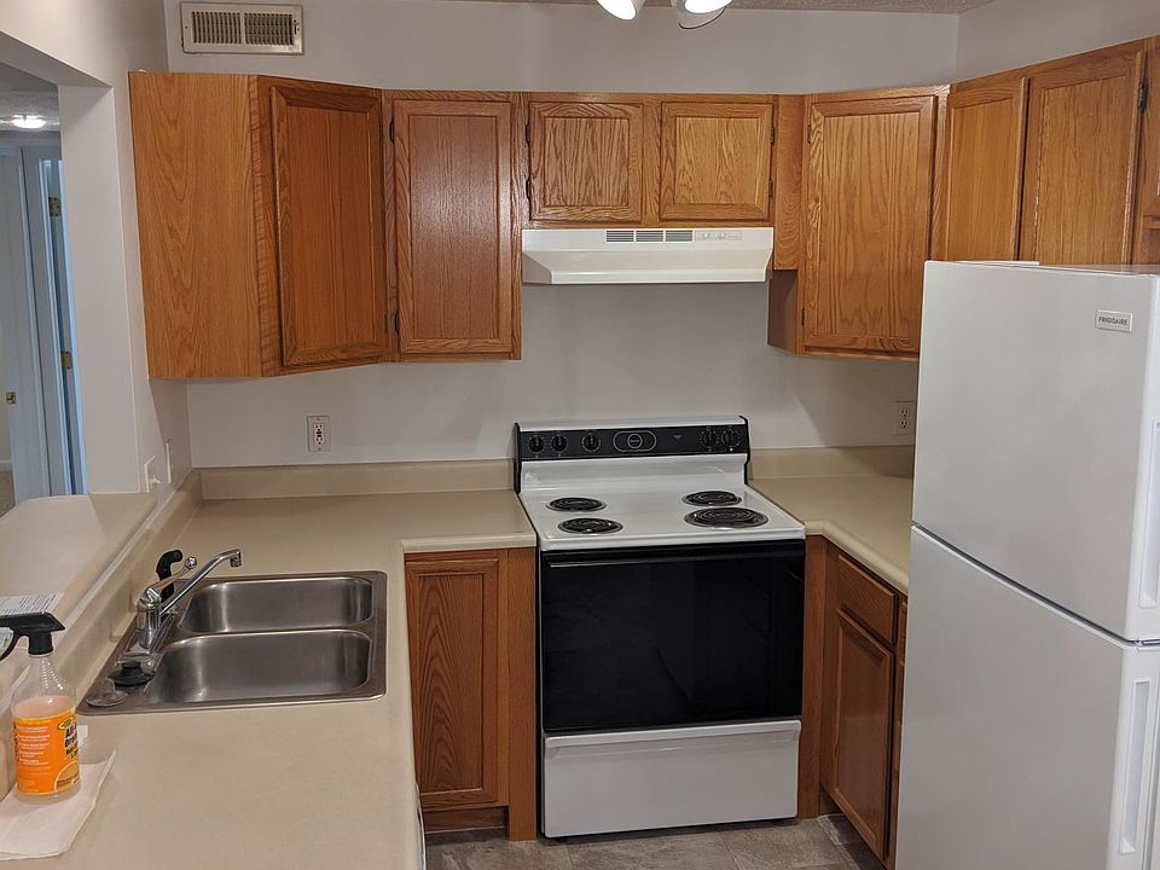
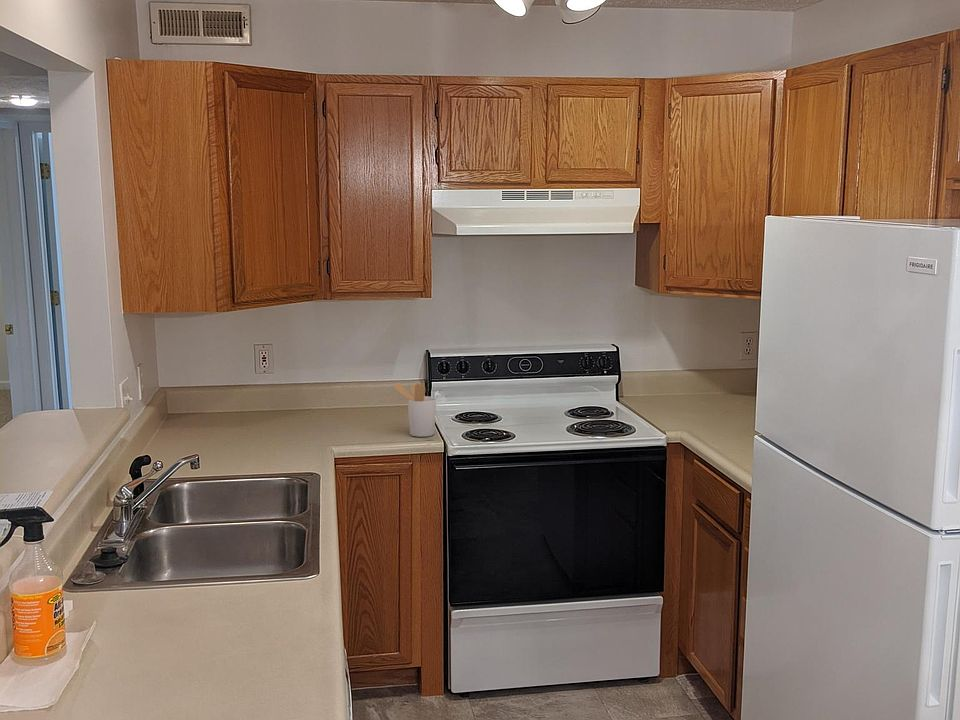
+ utensil holder [391,382,437,438]
